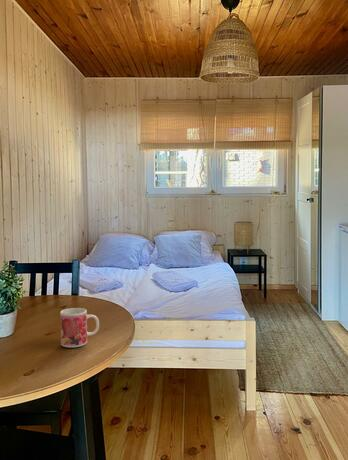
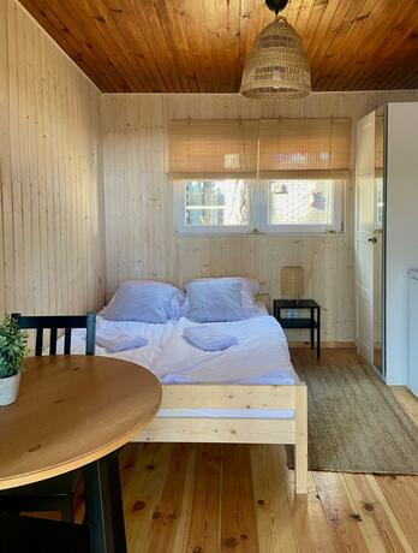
- mug [59,307,100,348]
